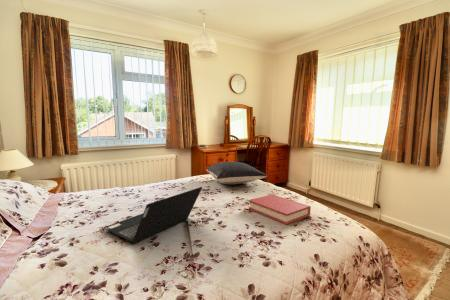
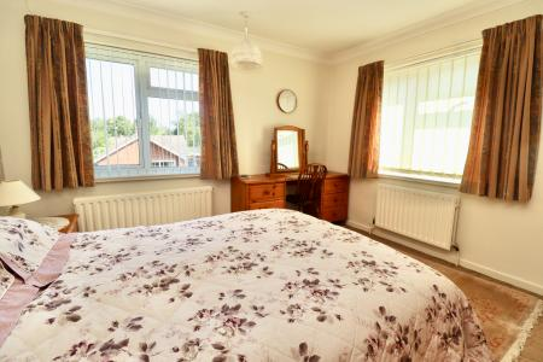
- laptop computer [102,186,203,246]
- hardback book [248,194,311,225]
- pillow [205,161,268,185]
